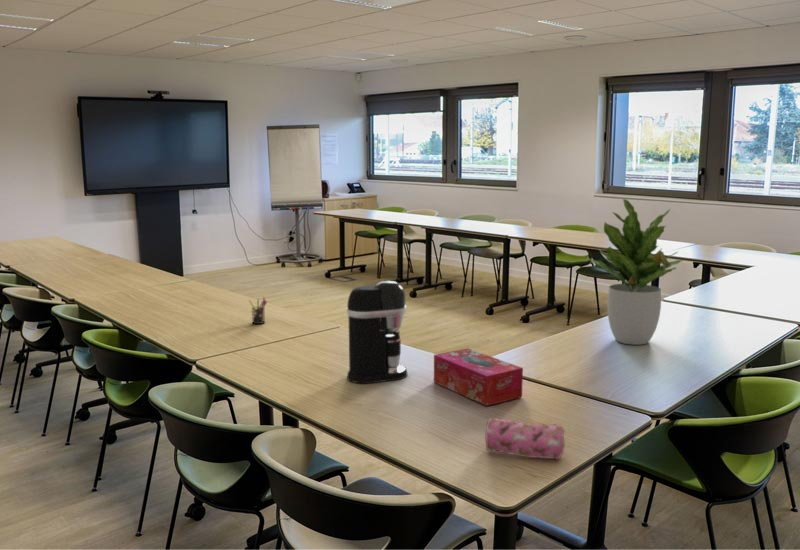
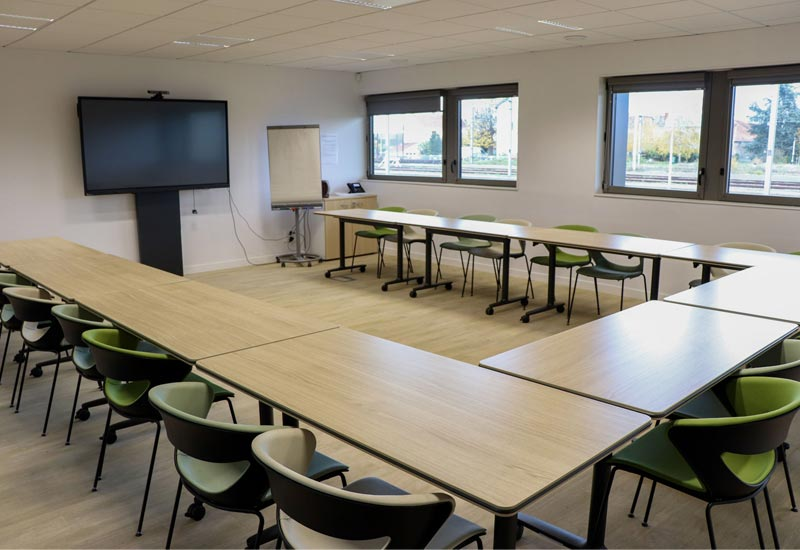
- pen holder [248,296,268,325]
- potted plant [587,198,685,346]
- tissue box [433,347,524,407]
- pencil case [484,417,566,461]
- coffee maker [346,279,408,384]
